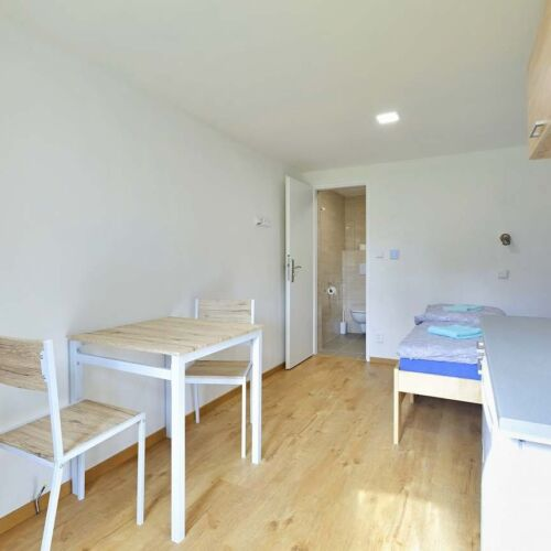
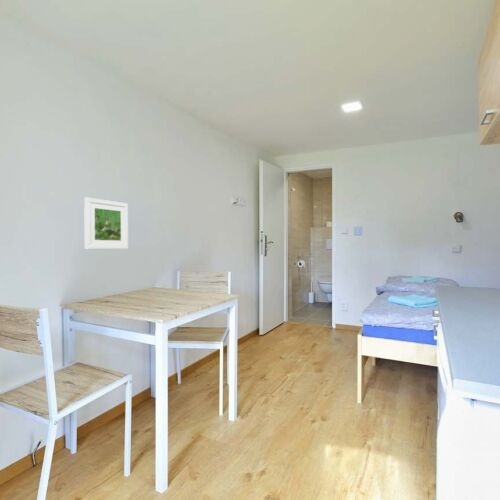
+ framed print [83,197,129,250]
